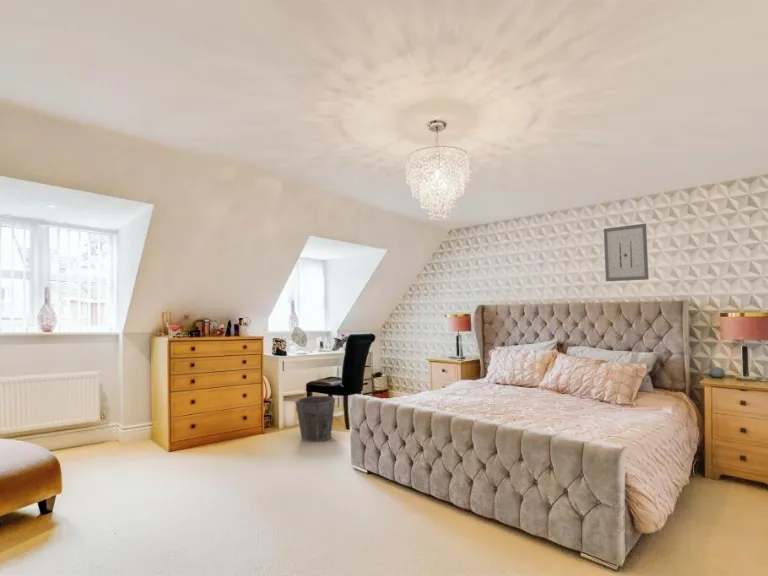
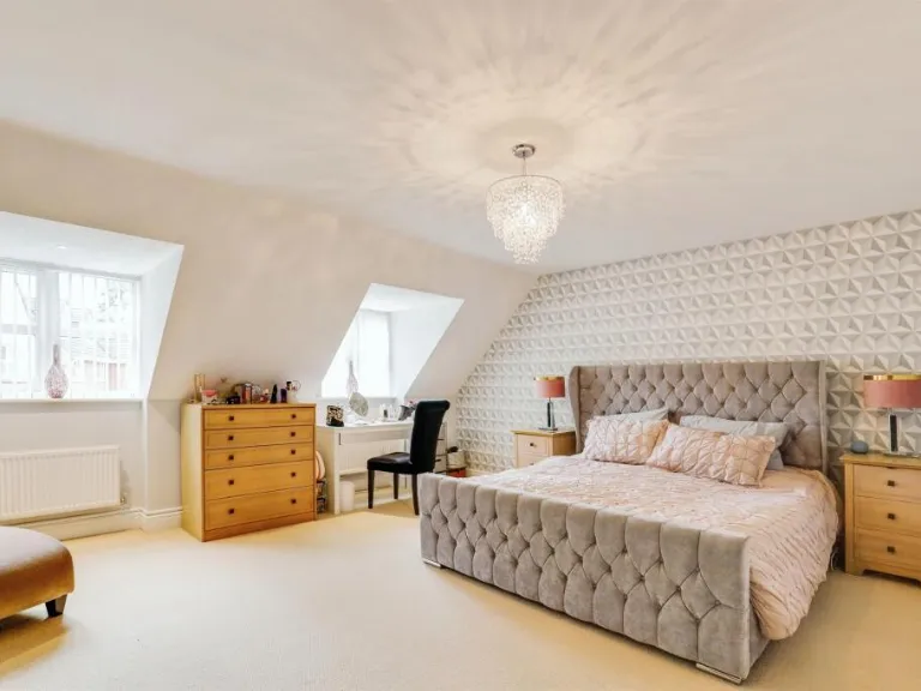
- waste bin [295,395,336,443]
- wall art [603,223,650,282]
